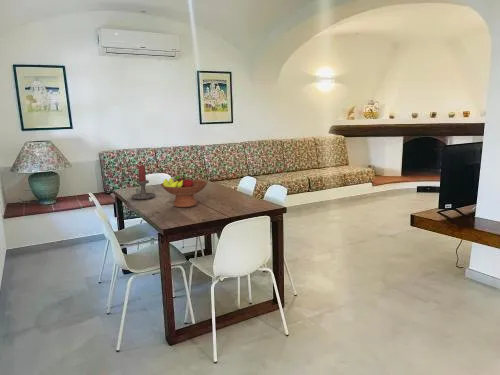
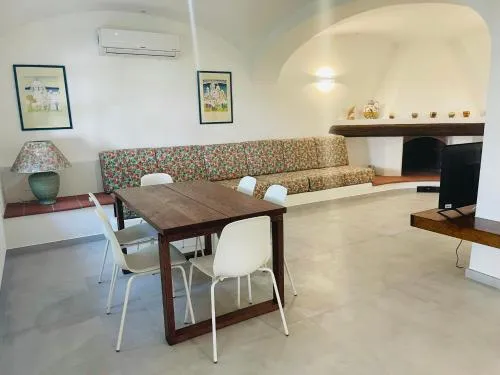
- fruit bowl [160,175,209,208]
- candle holder [130,164,156,200]
